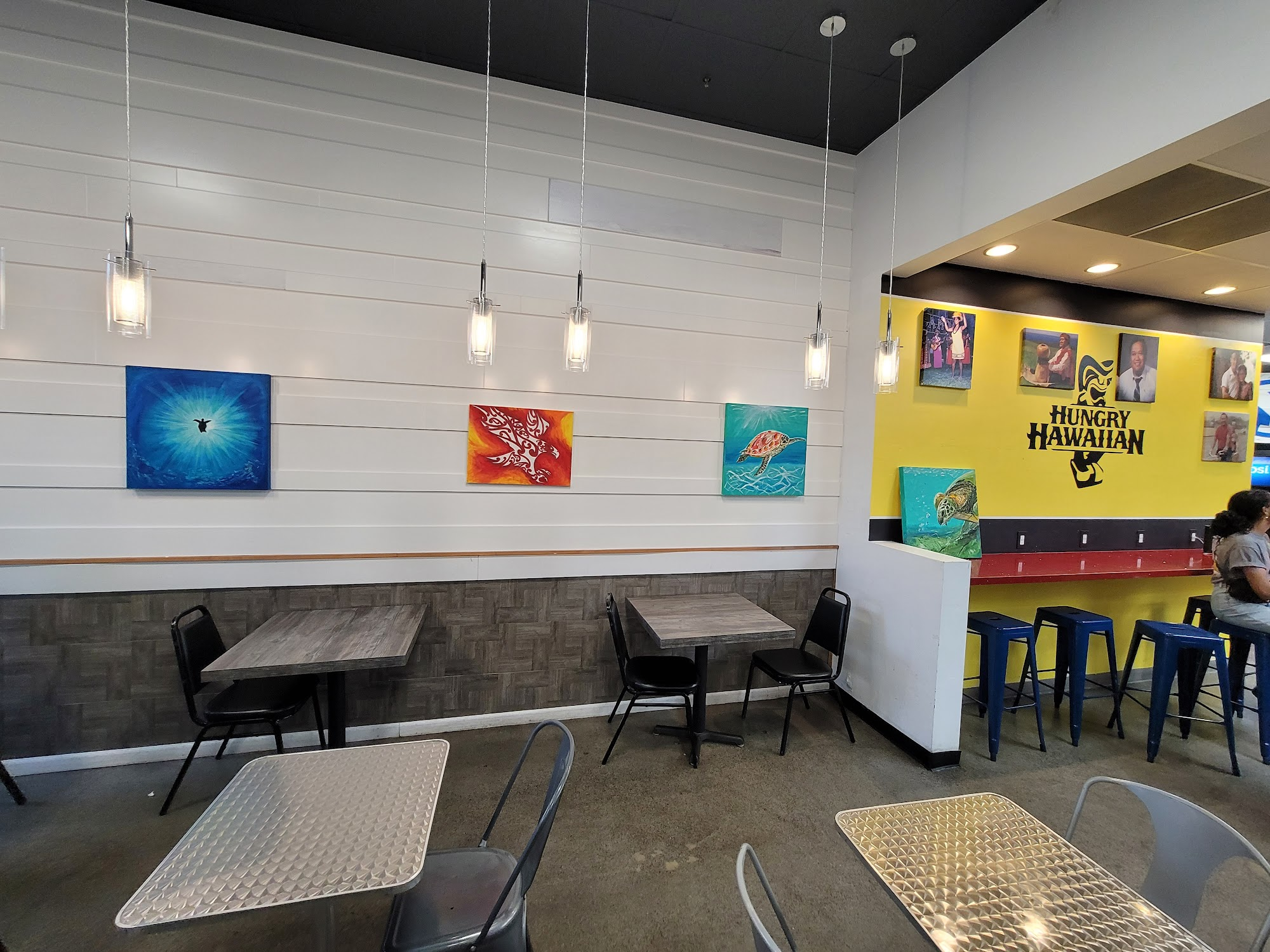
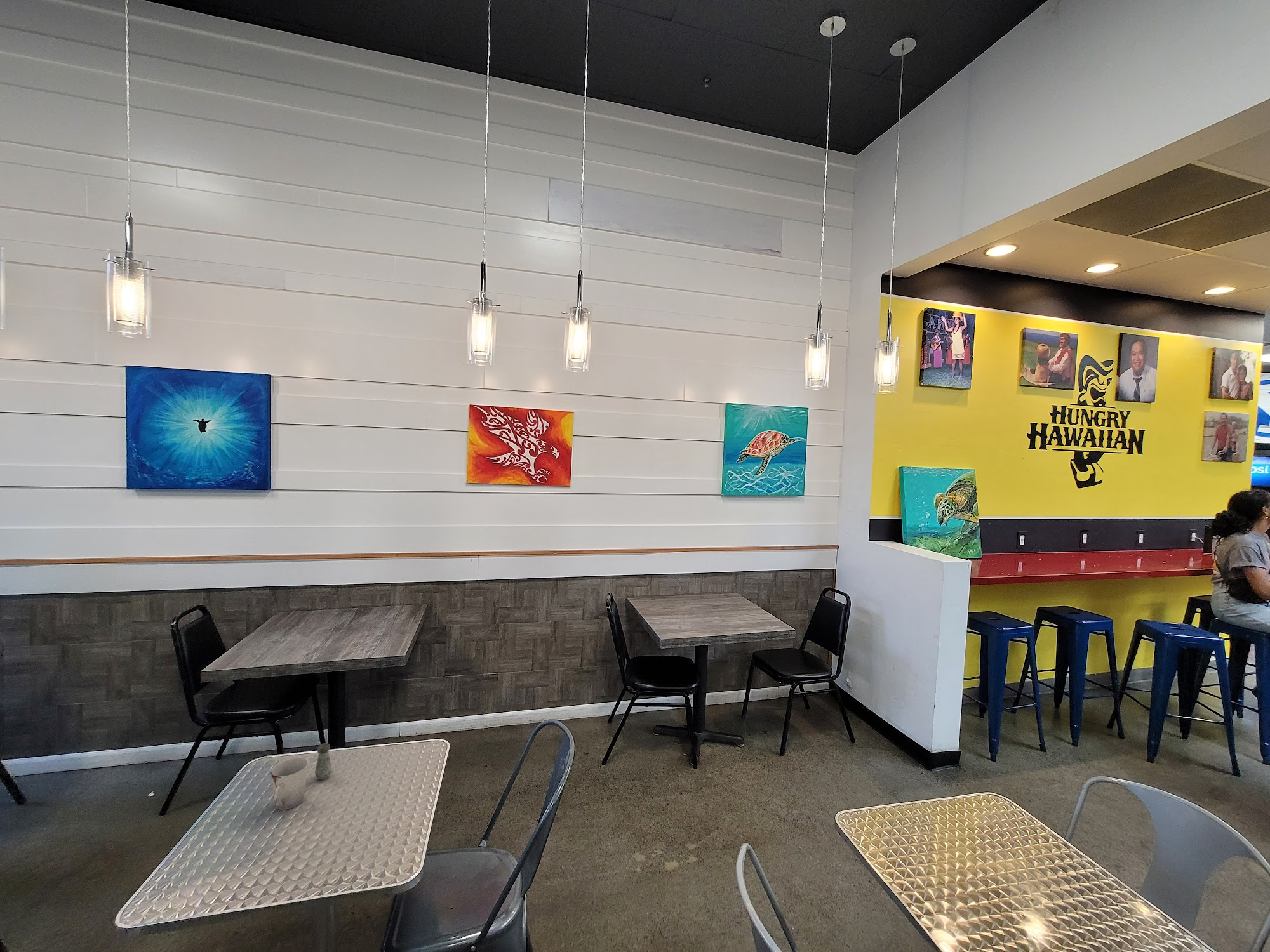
+ salt shaker [314,743,333,781]
+ cup [271,757,309,810]
